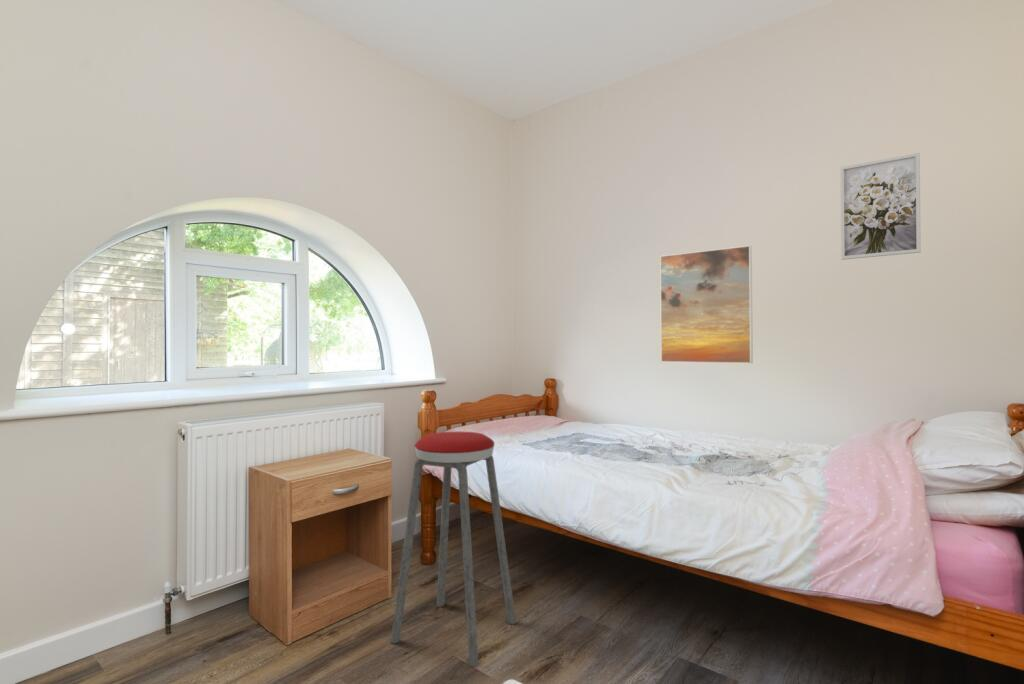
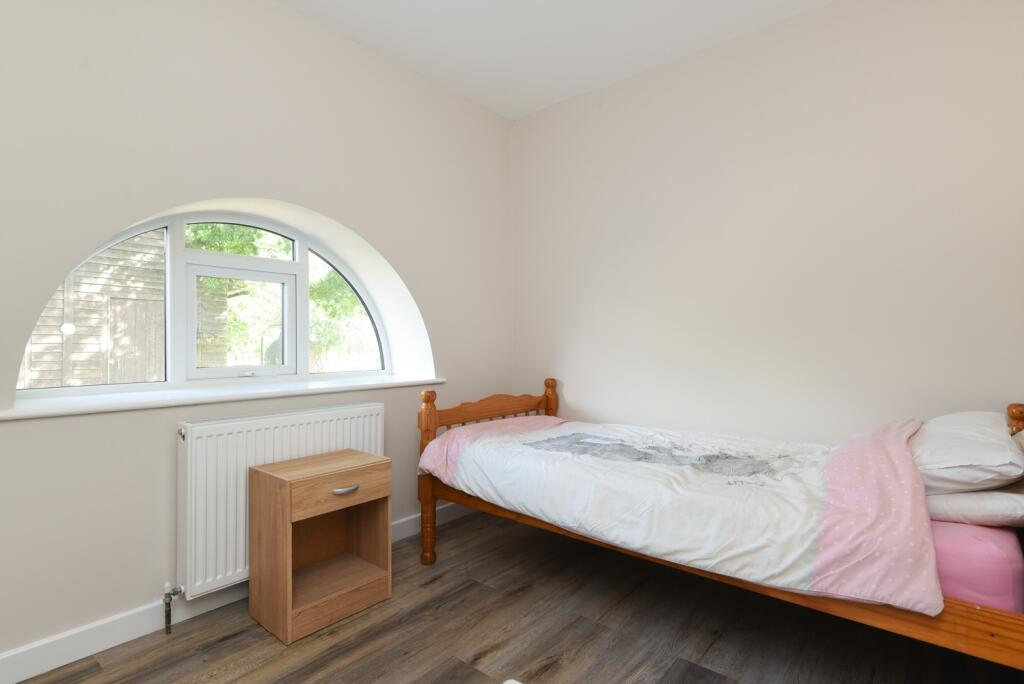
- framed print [659,245,754,364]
- wall art [840,152,922,261]
- music stool [390,431,517,667]
